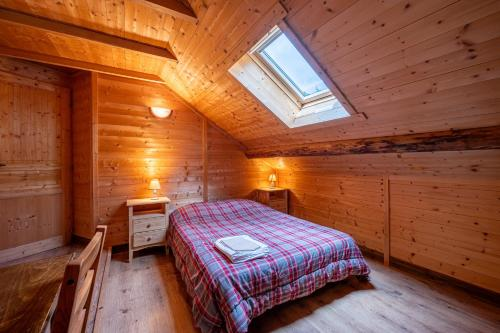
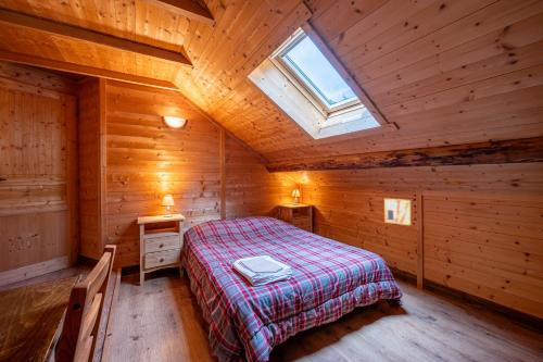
+ wall art [383,198,413,226]
